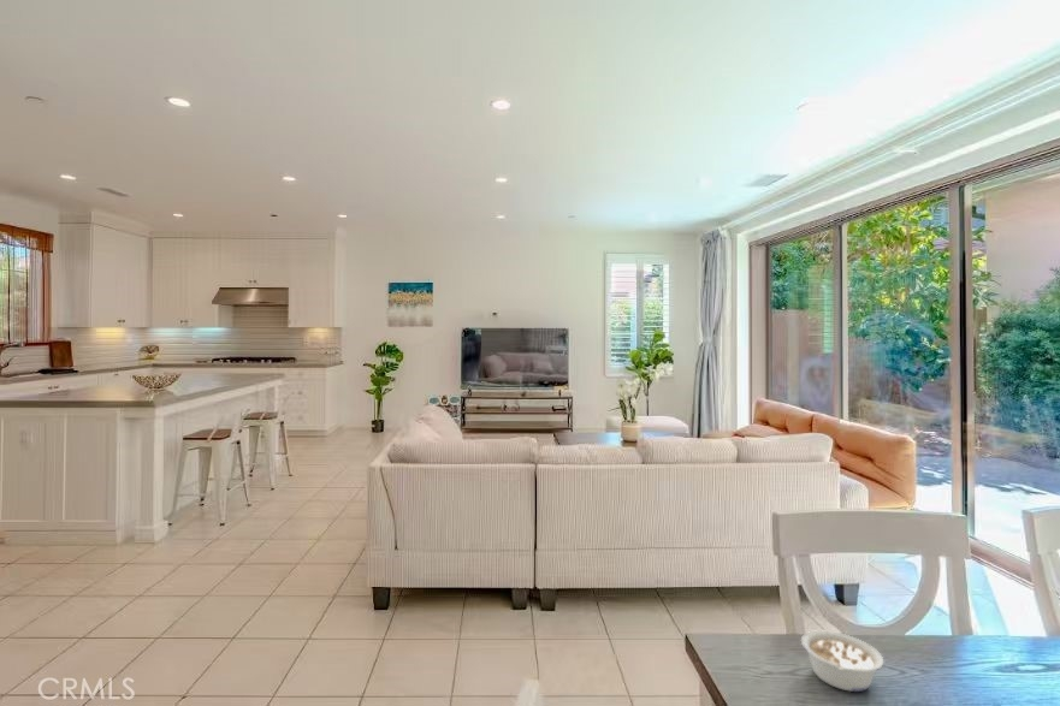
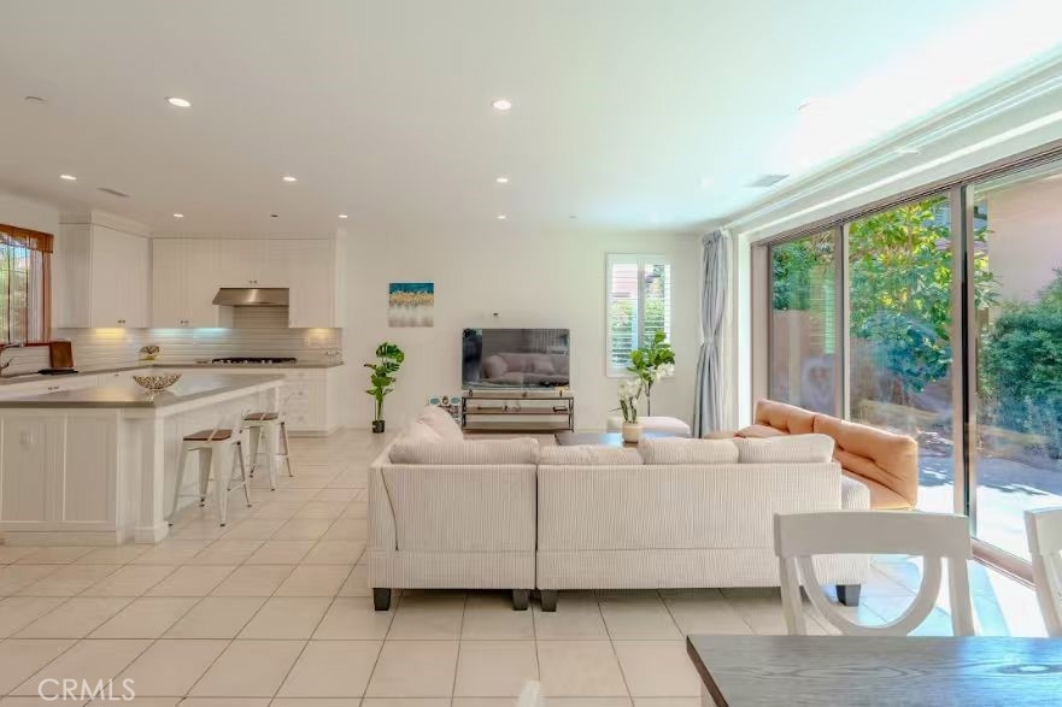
- legume [800,629,884,693]
